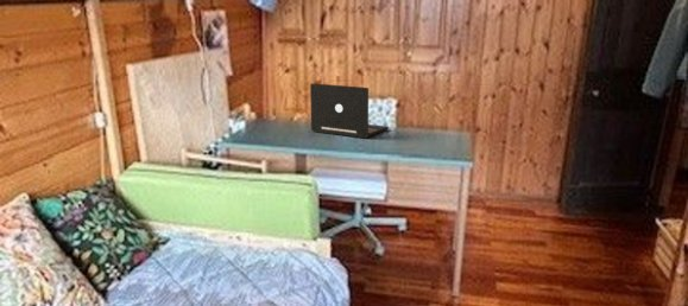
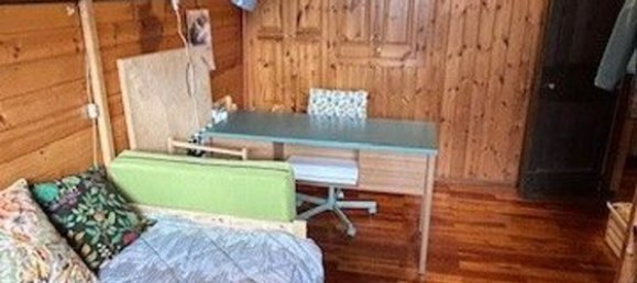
- laptop [309,82,390,139]
